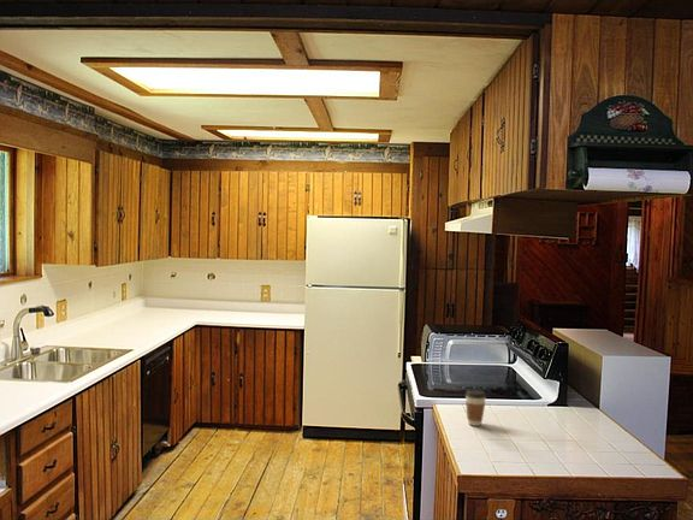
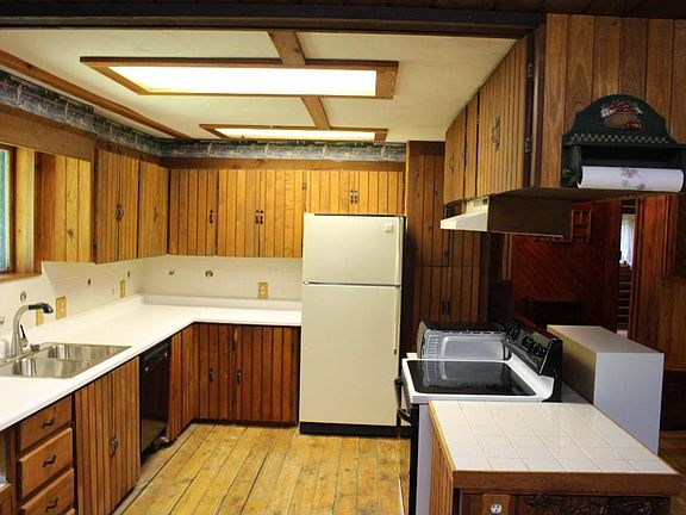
- coffee cup [464,388,487,427]
